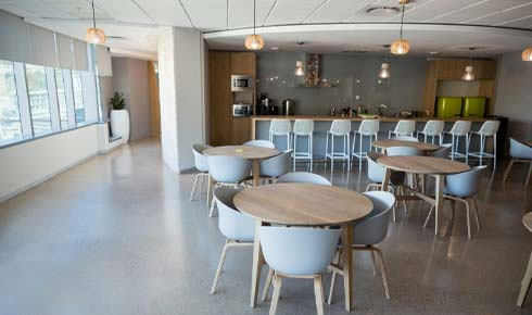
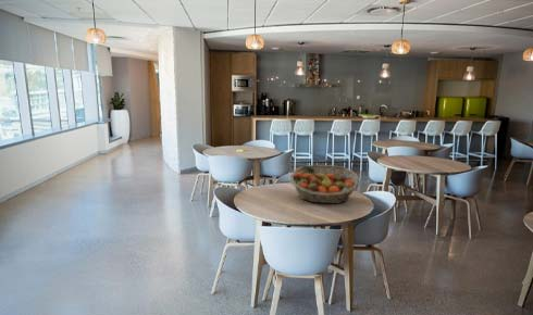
+ fruit basket [289,164,360,204]
